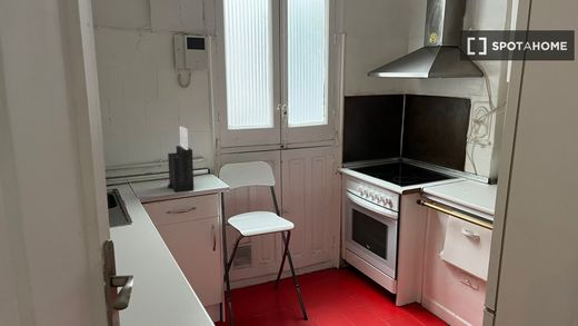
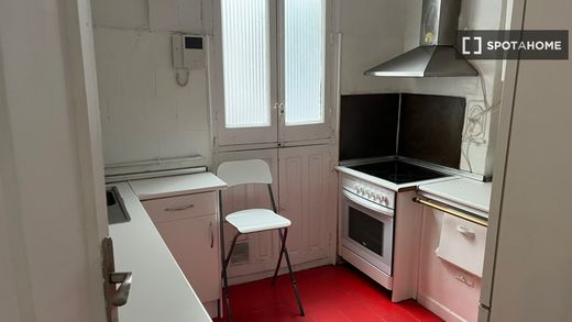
- knife block [167,126,195,194]
